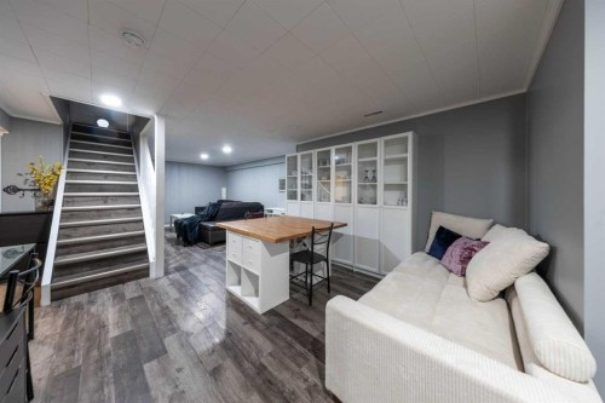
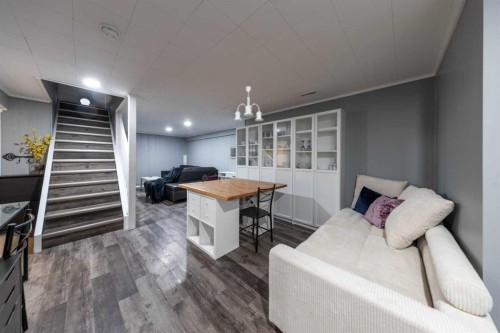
+ ceiling light fixture [233,85,264,122]
